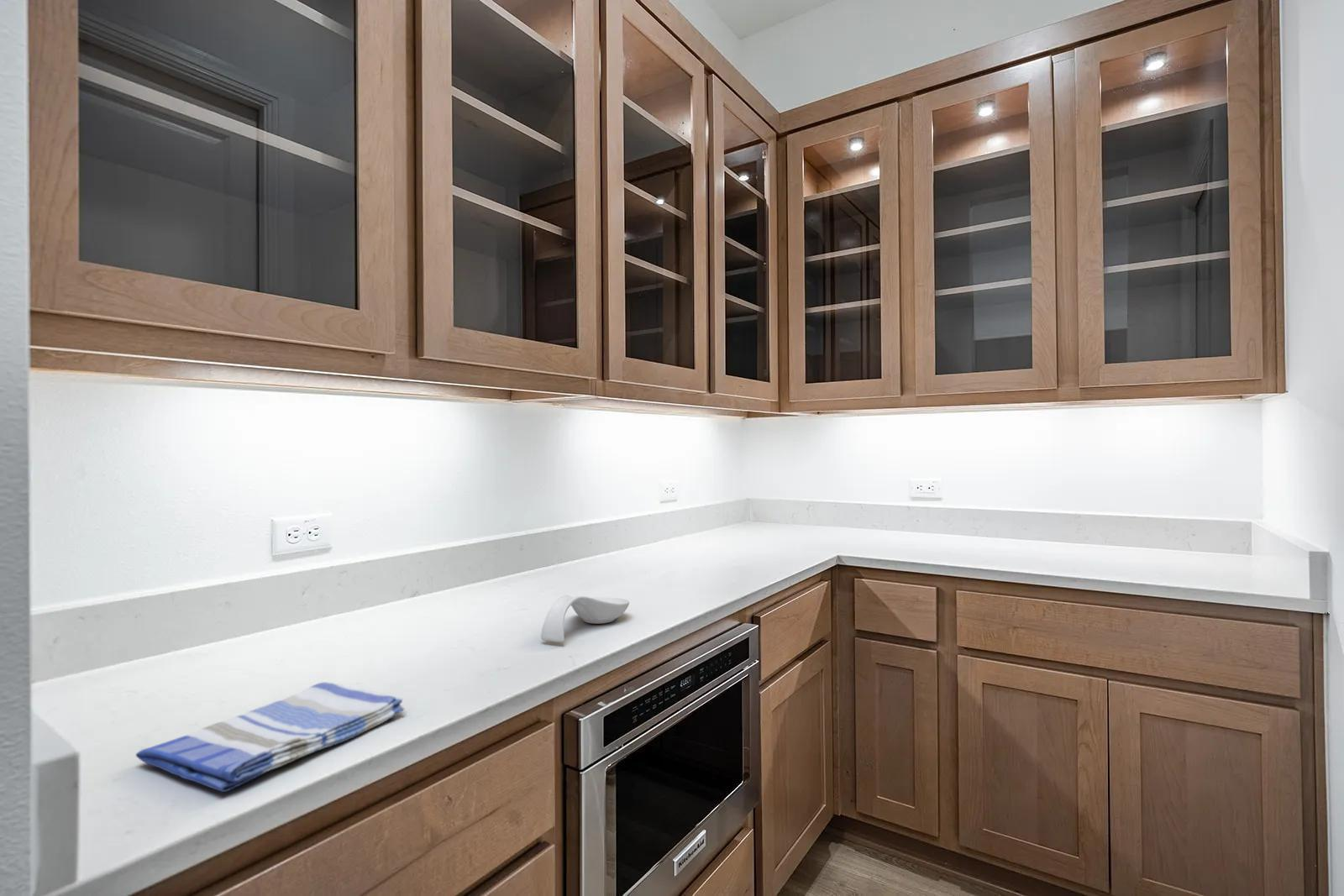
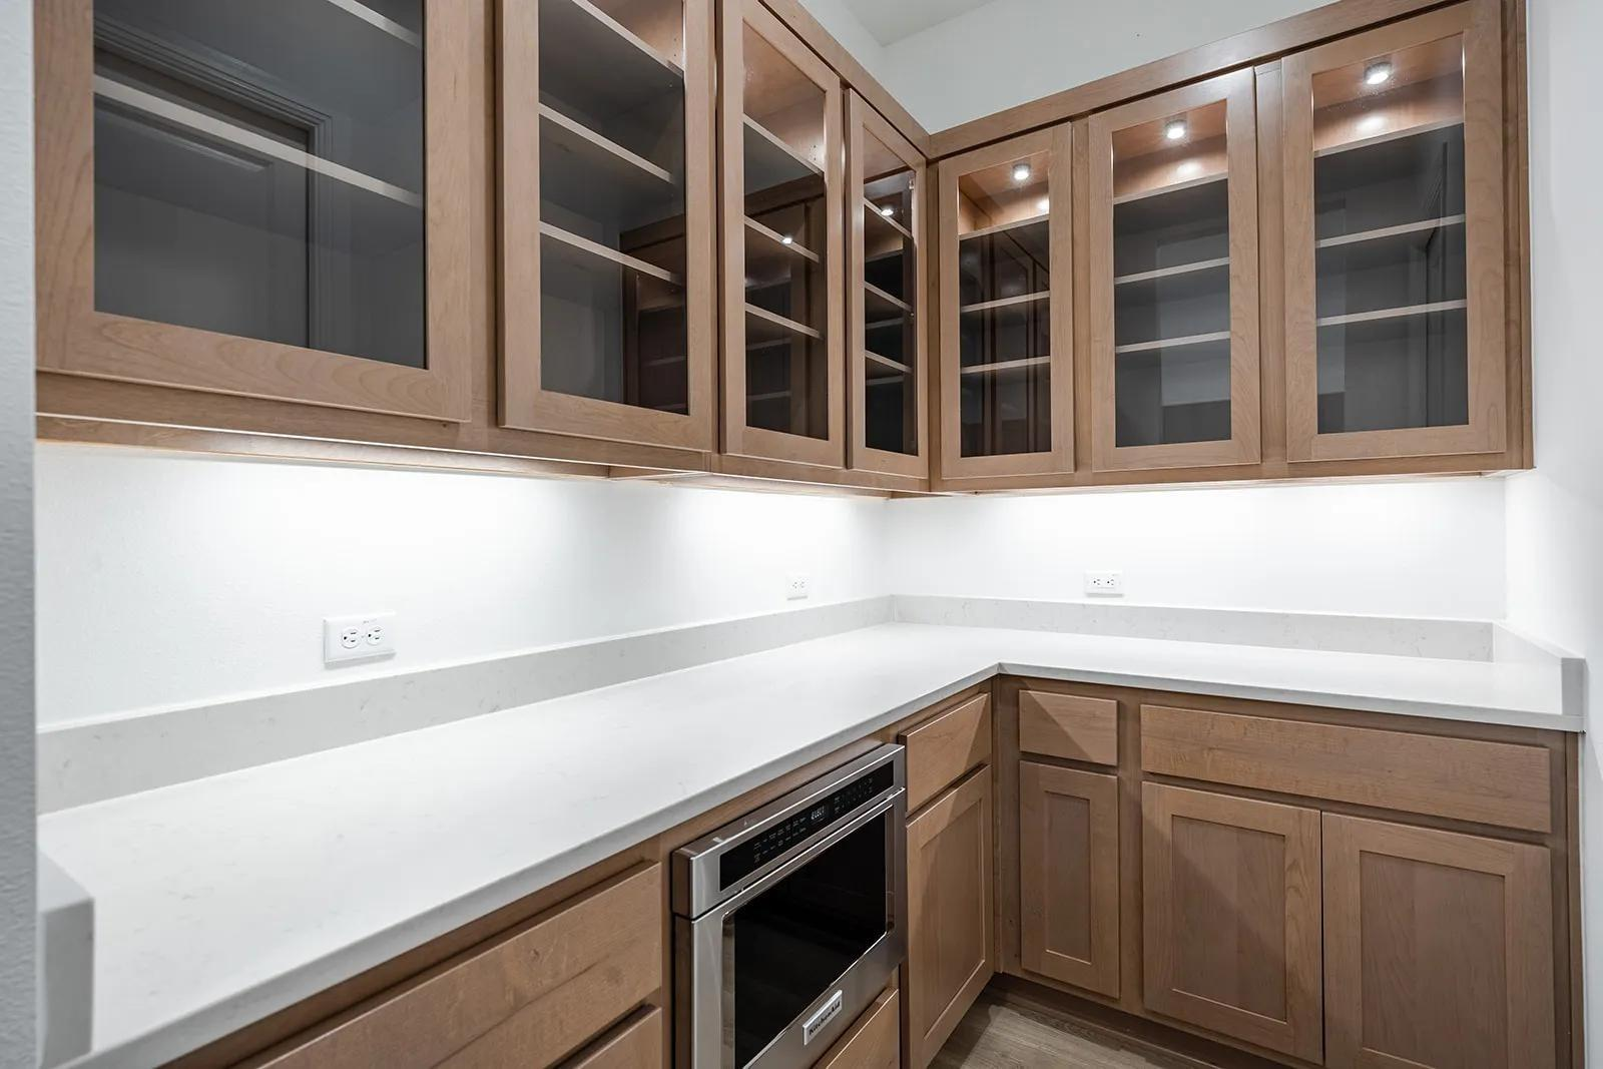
- dish towel [135,681,406,793]
- spoon rest [540,595,630,643]
